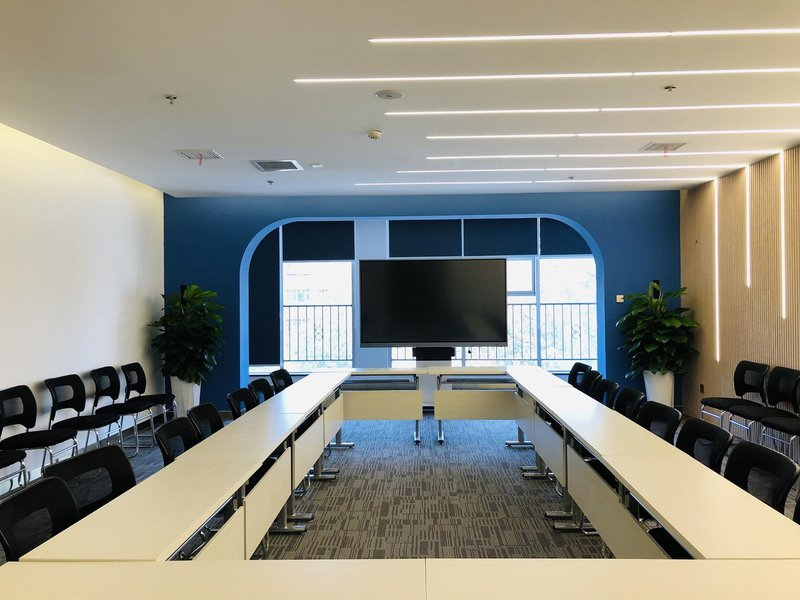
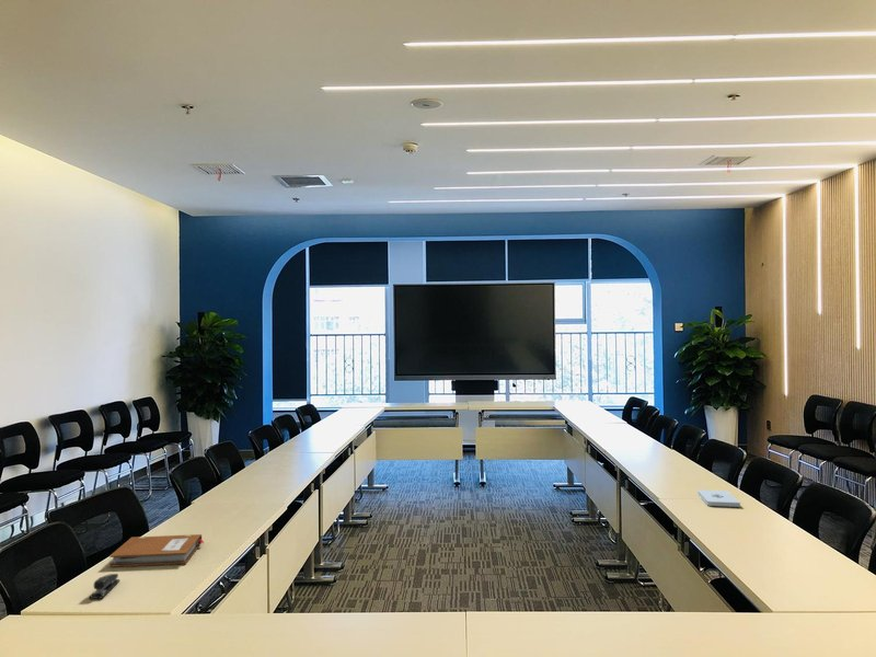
+ notepad [696,488,741,508]
+ notebook [108,533,205,568]
+ stapler [88,573,120,600]
